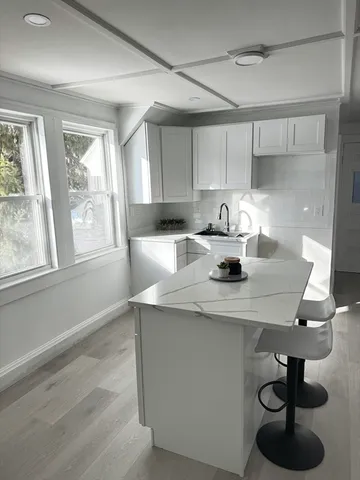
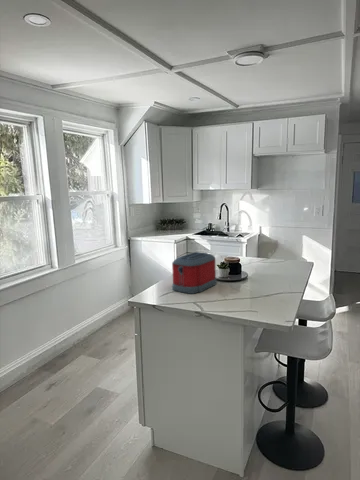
+ toaster [171,251,217,295]
